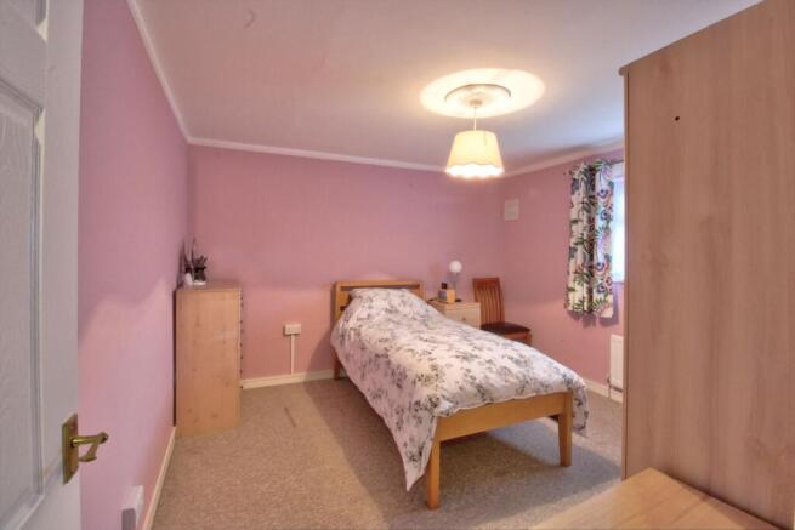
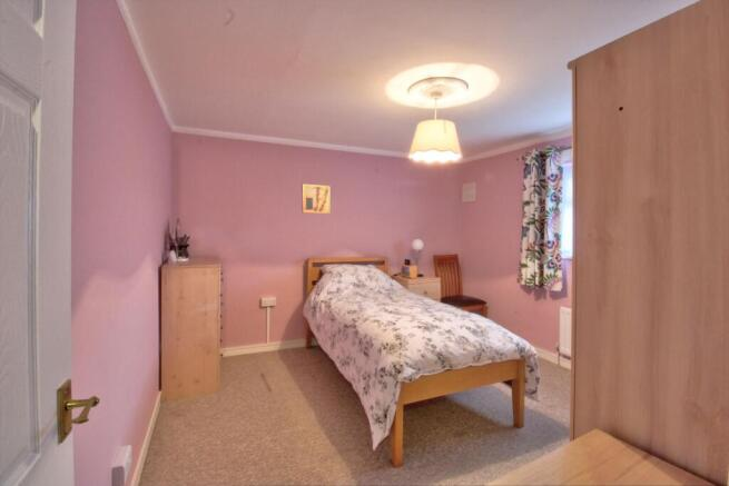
+ wall art [302,184,331,215]
